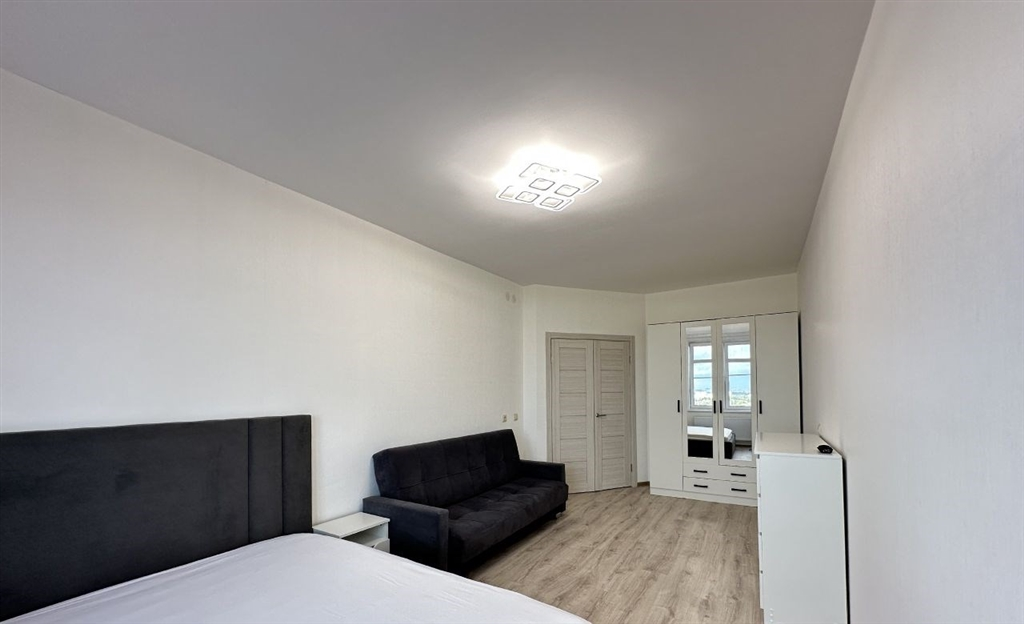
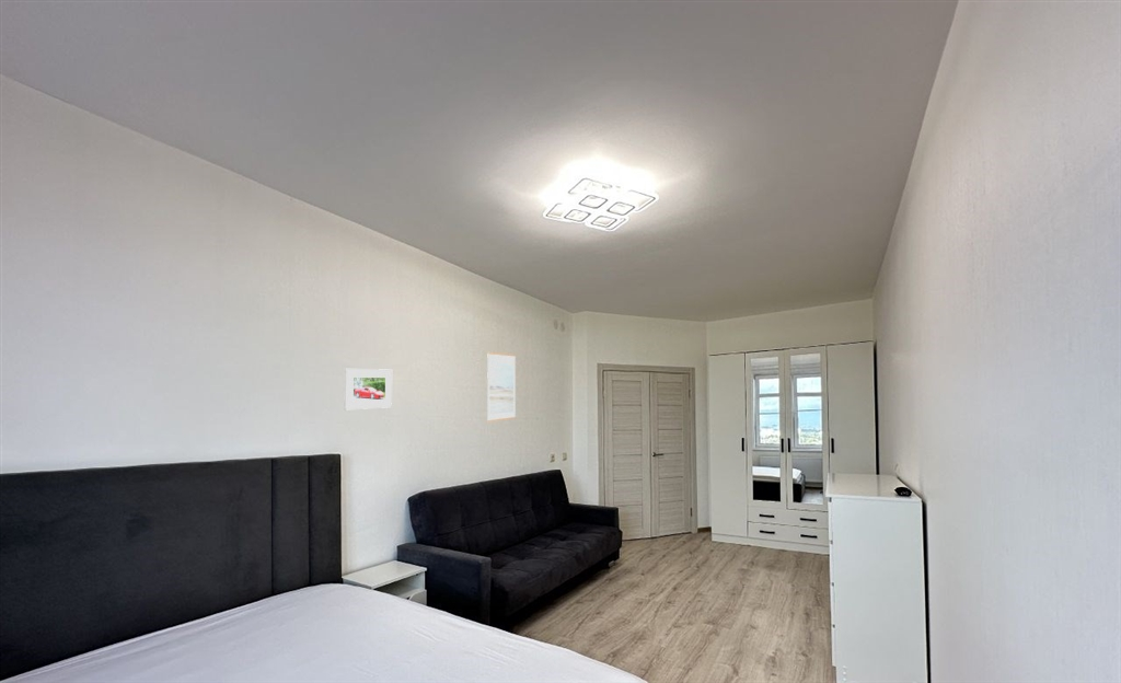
+ wall art [486,351,517,422]
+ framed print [343,368,393,410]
